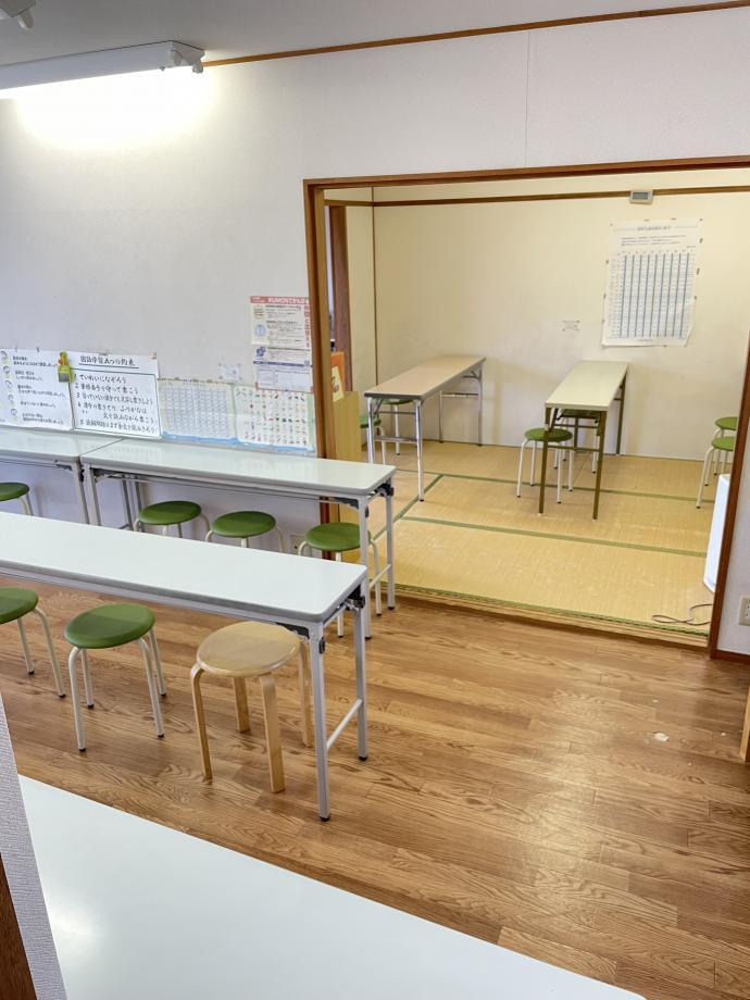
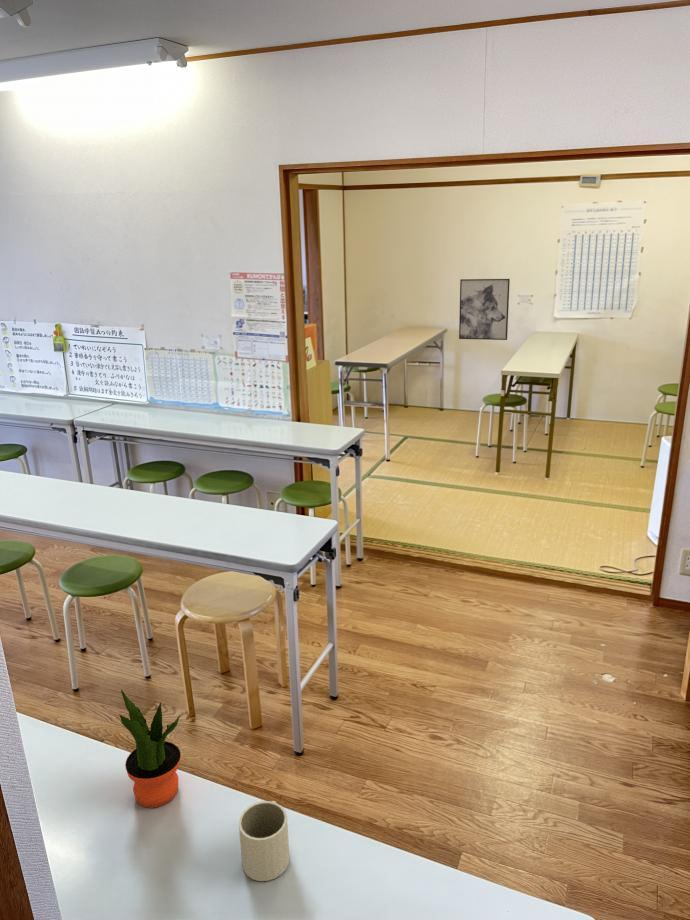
+ wall art [458,278,511,341]
+ potted plant [118,689,182,809]
+ mug [238,800,290,882]
